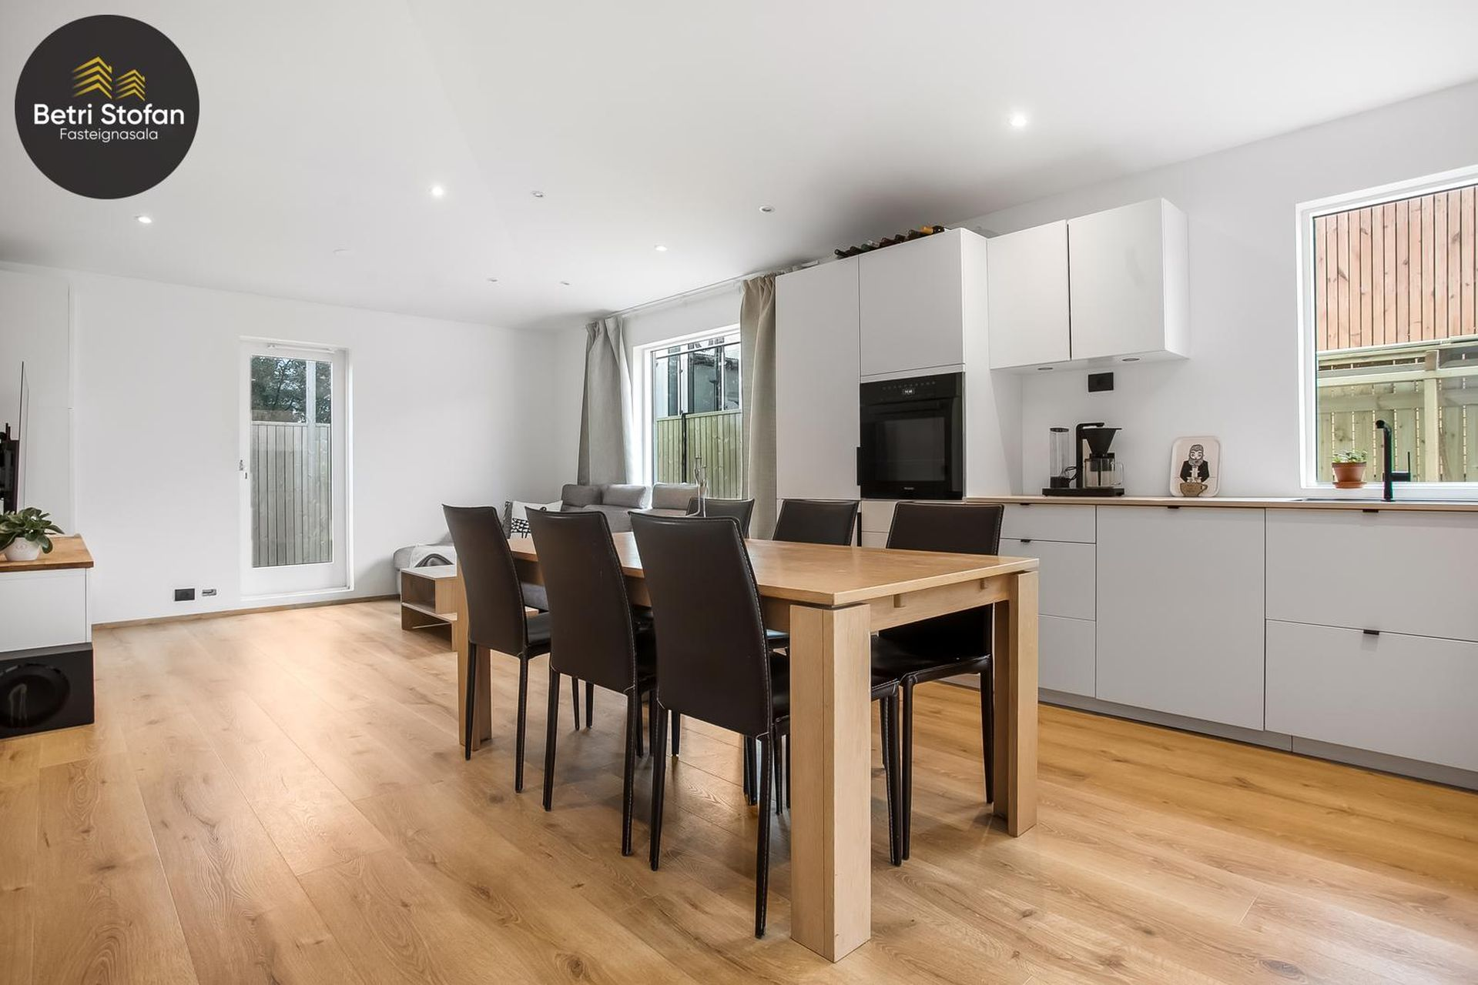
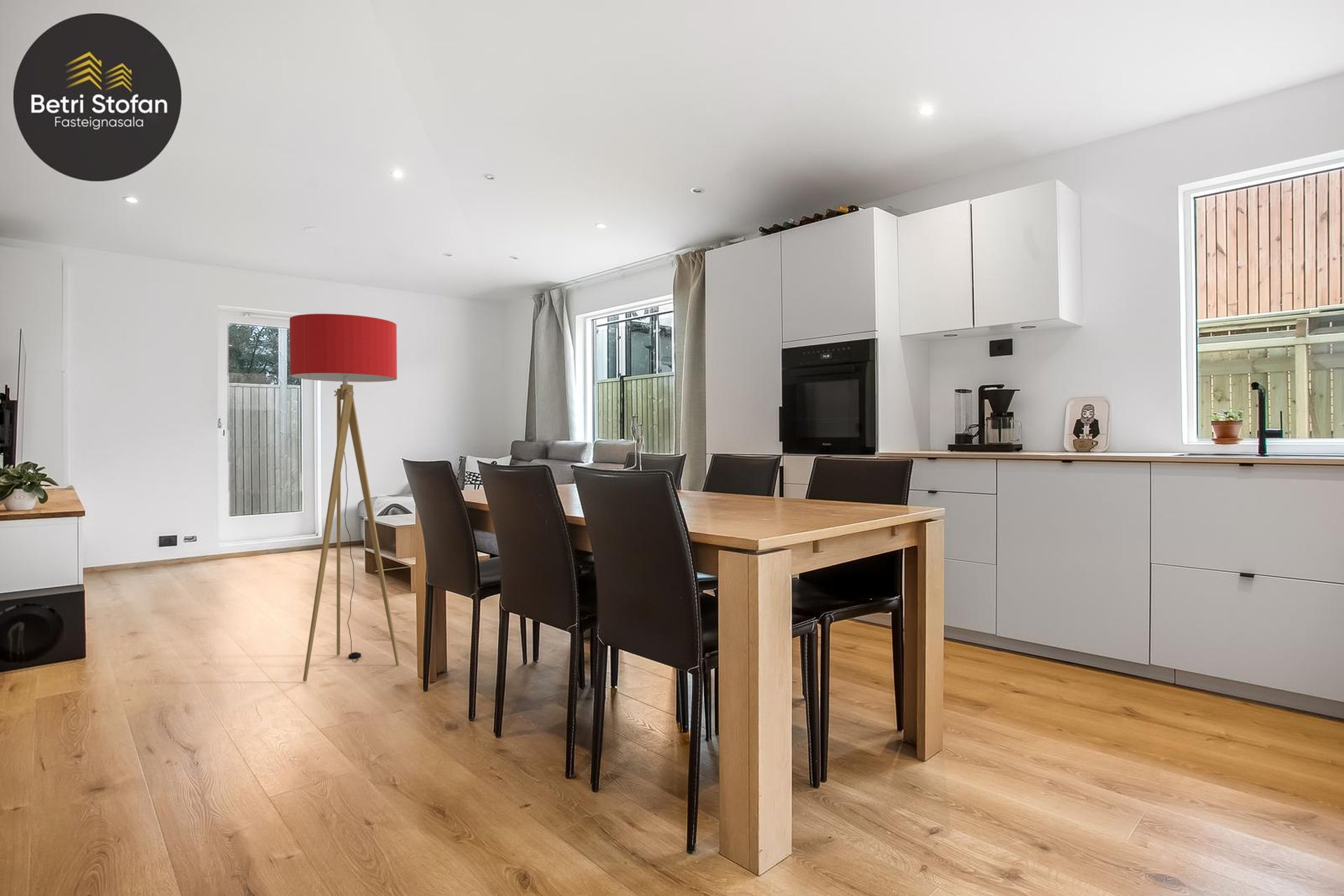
+ floor lamp [289,313,400,682]
